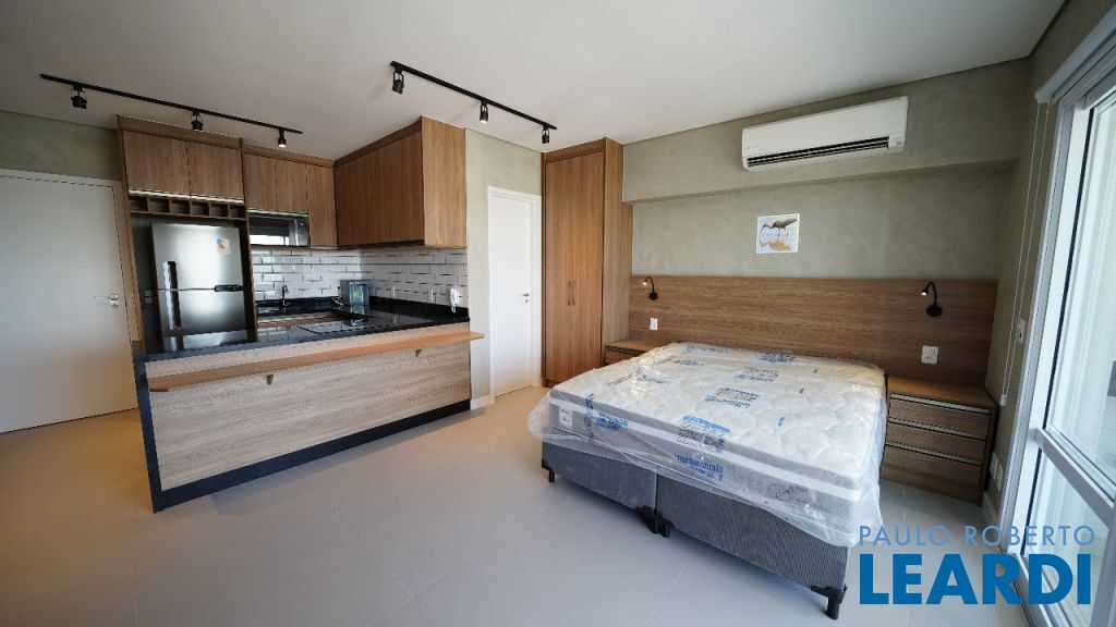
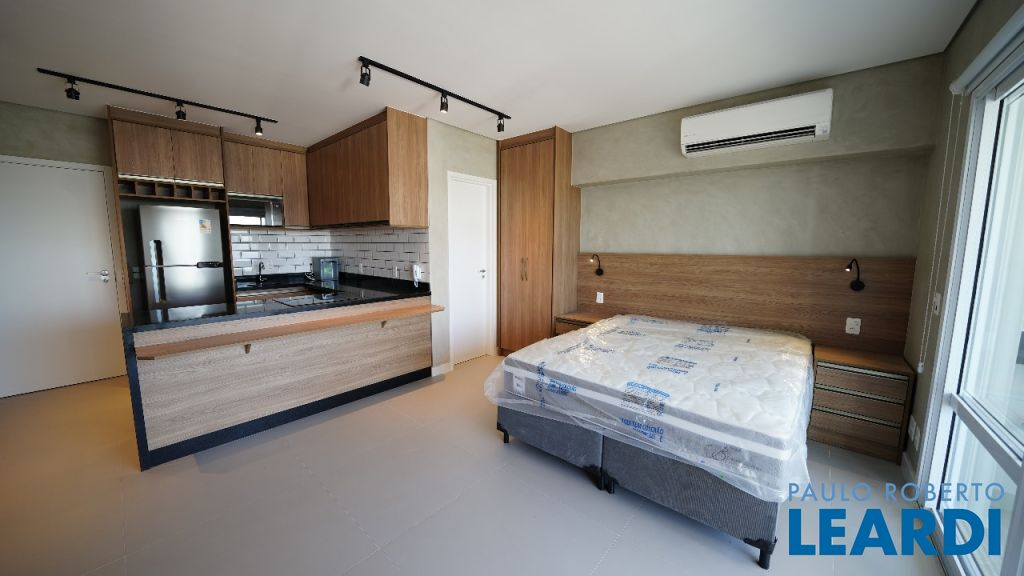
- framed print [755,212,801,254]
